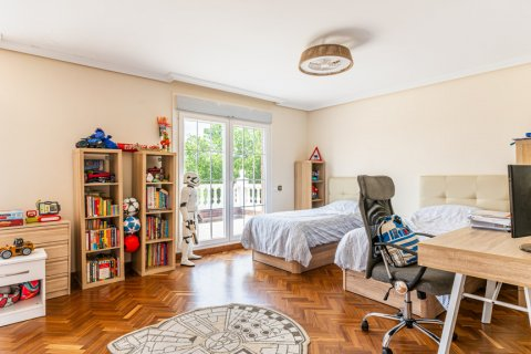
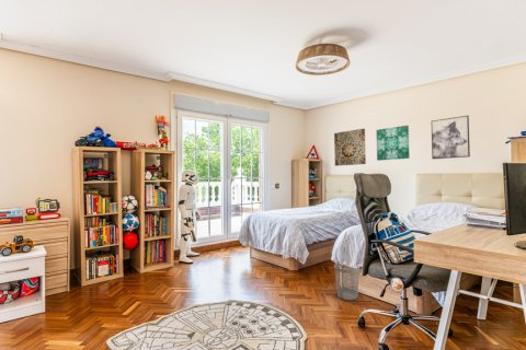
+ wall art [431,115,471,160]
+ wall art [333,128,367,167]
+ wastebasket [333,261,361,301]
+ wall art [375,125,411,162]
